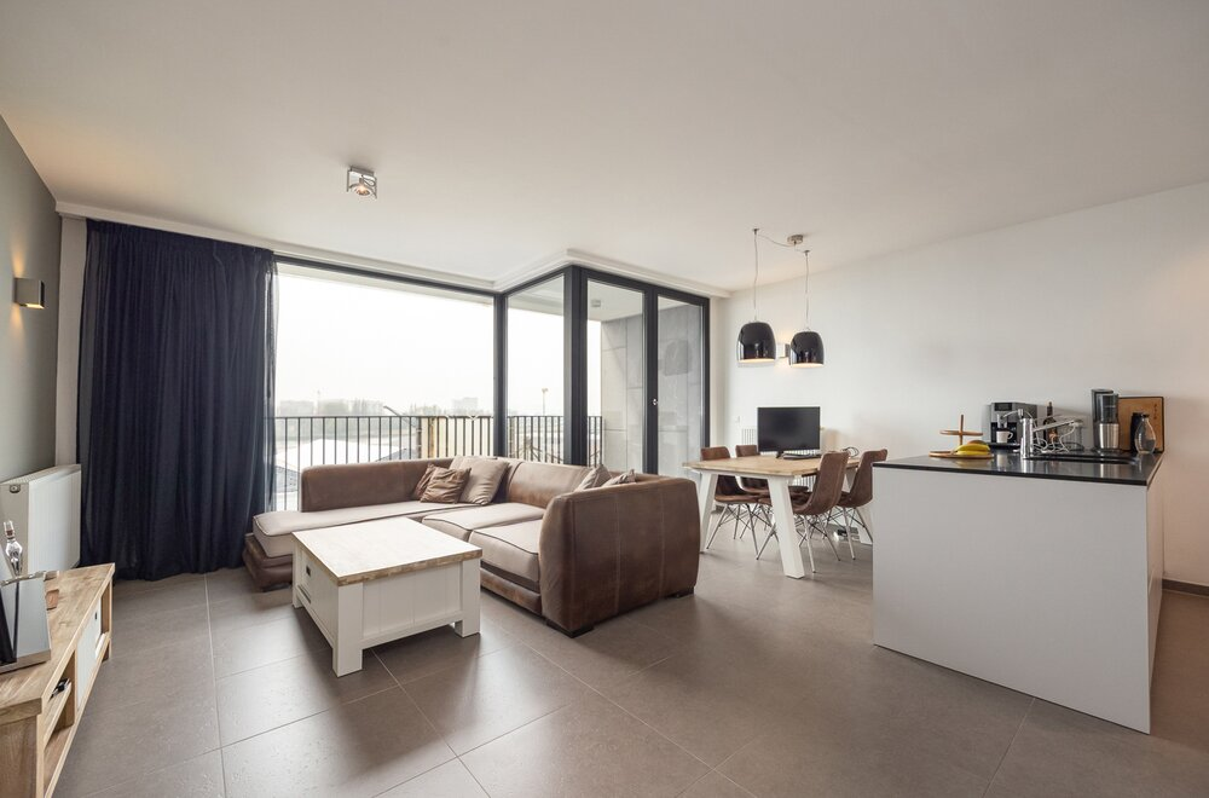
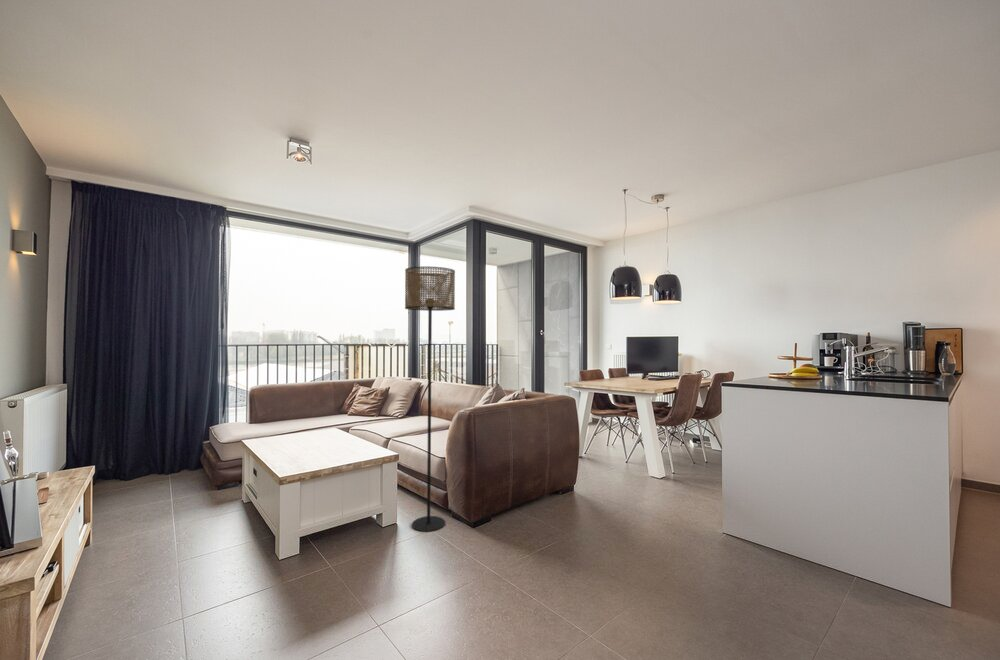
+ floor lamp [404,266,456,532]
